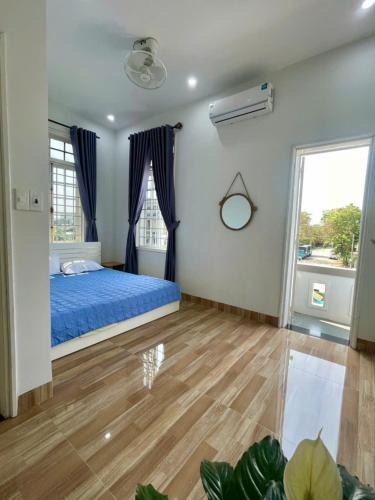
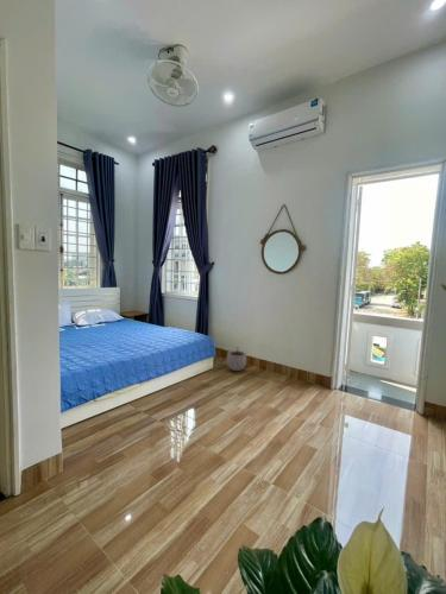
+ plant pot [226,345,247,372]
